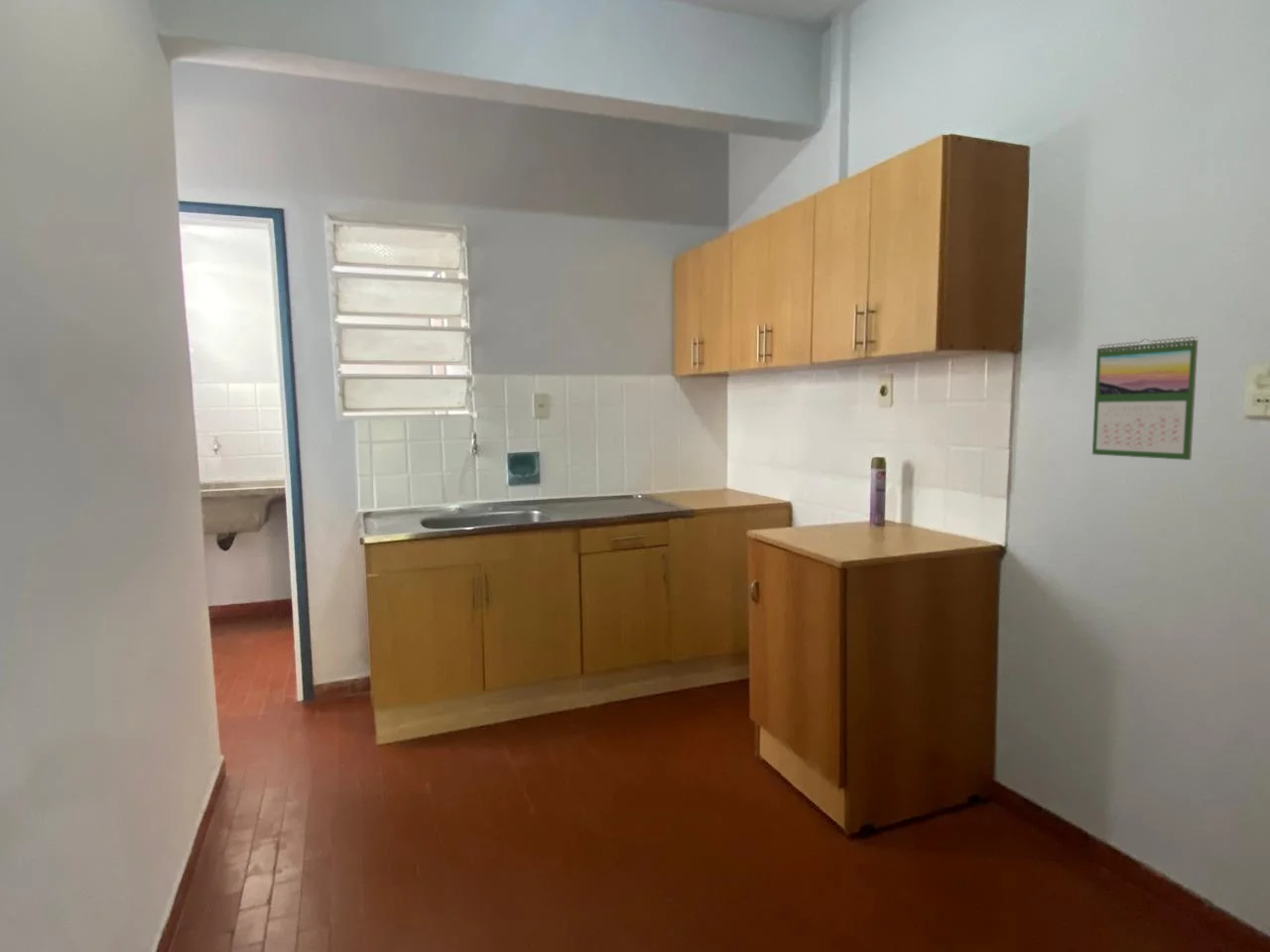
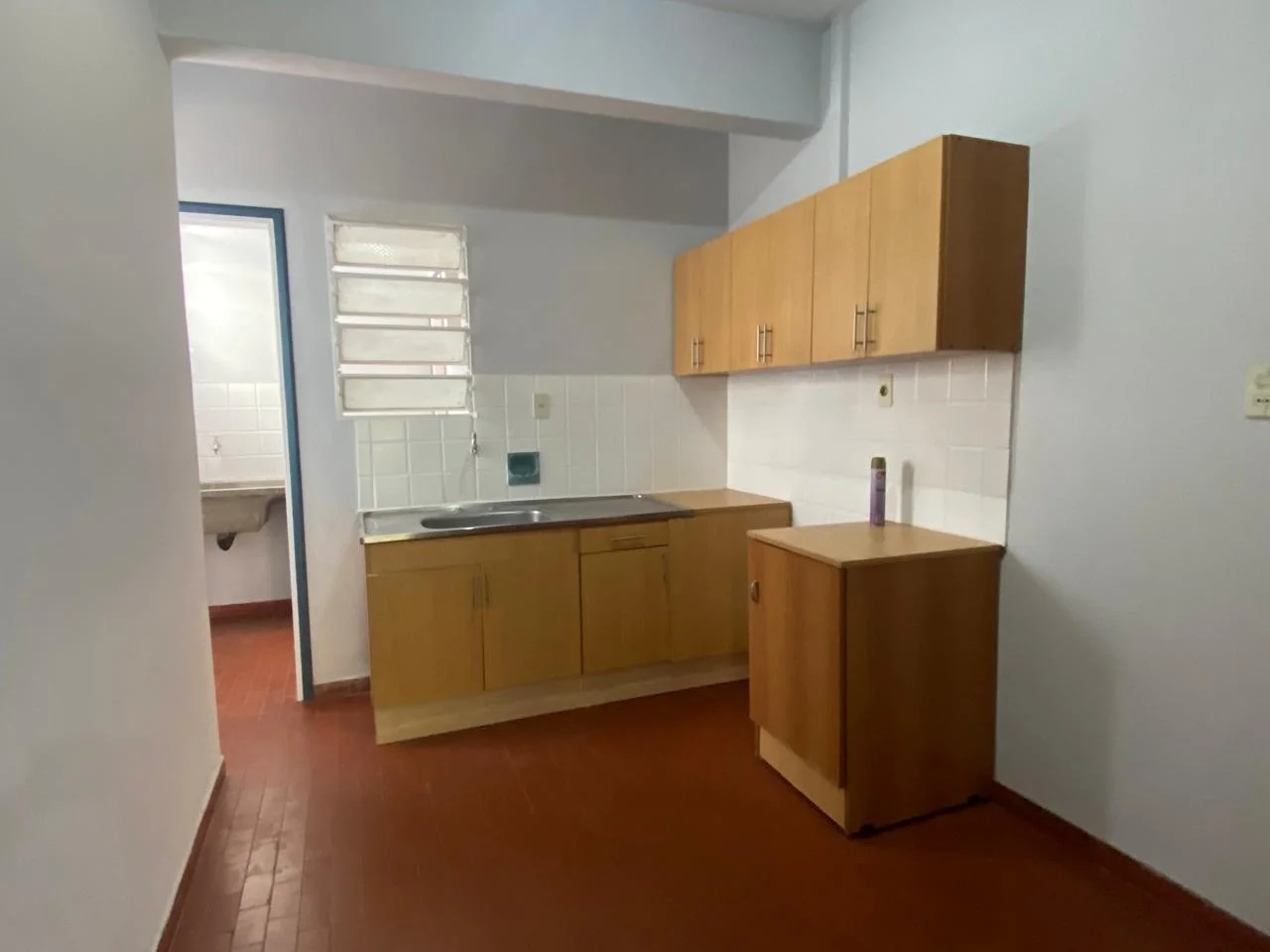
- calendar [1091,335,1199,461]
